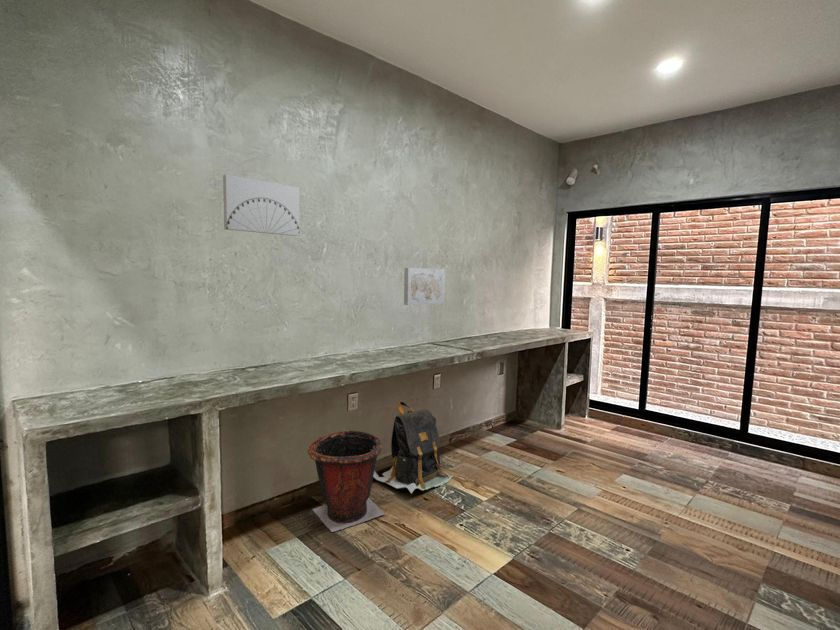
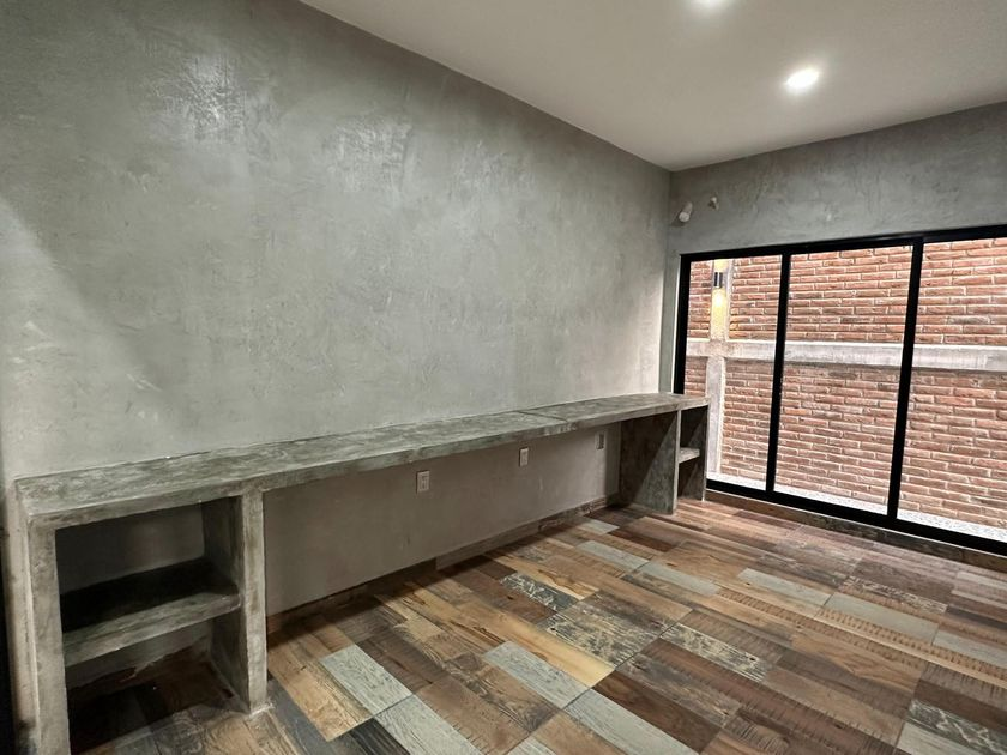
- wall art [403,267,446,306]
- backpack [373,401,454,495]
- wall art [222,173,300,237]
- waste bin [306,429,385,533]
